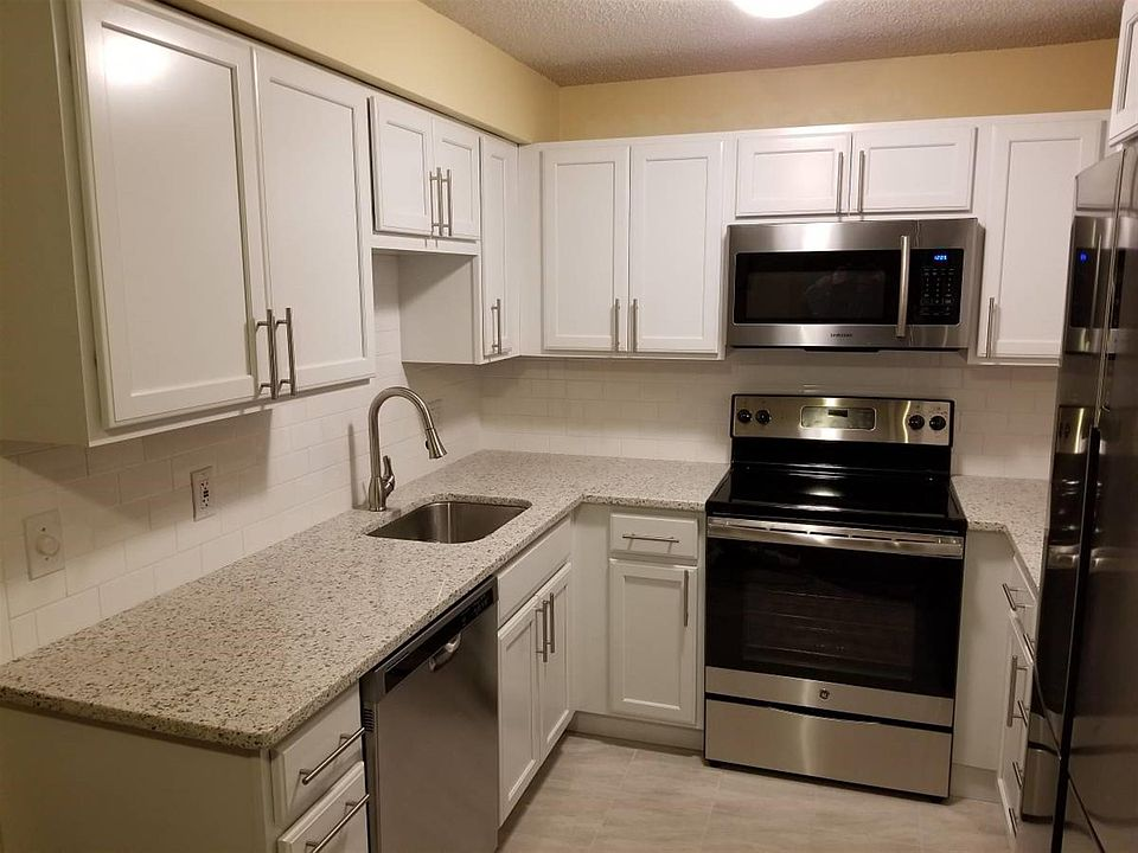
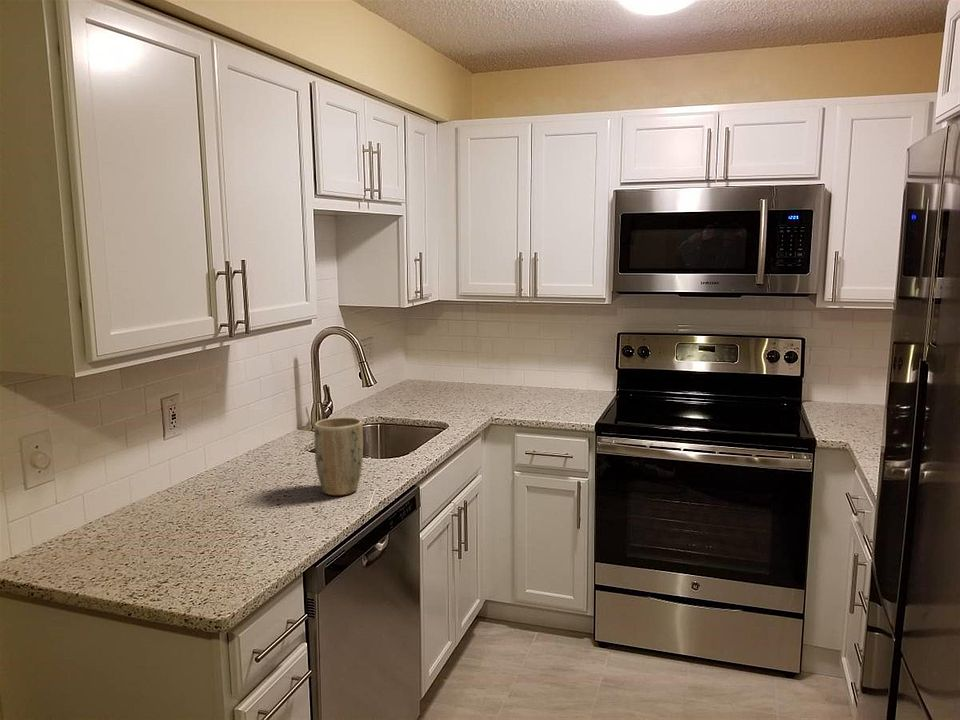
+ plant pot [313,416,364,496]
